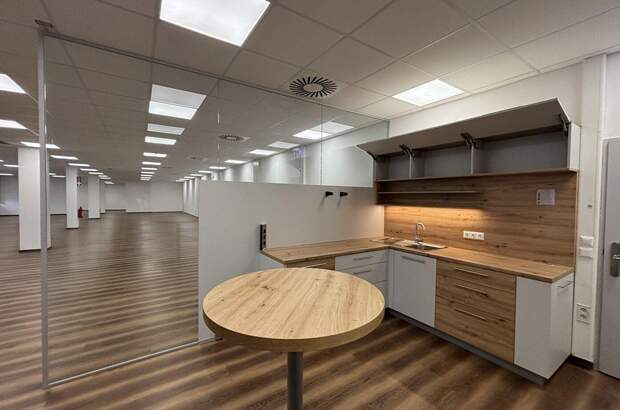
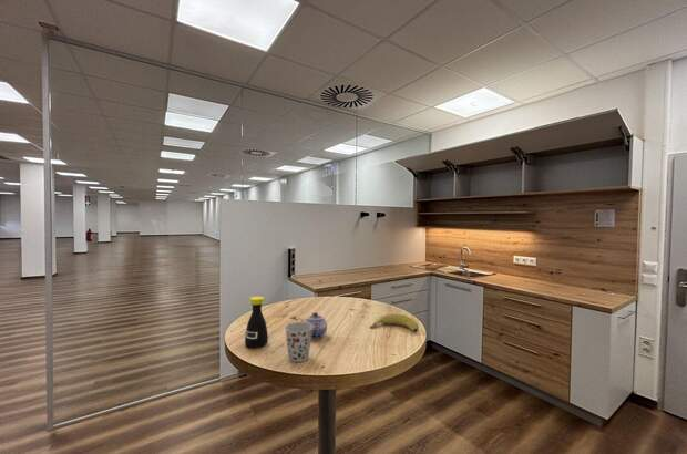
+ bottle [244,296,269,349]
+ teapot [304,311,328,340]
+ banana [369,313,420,333]
+ cup [284,321,312,363]
